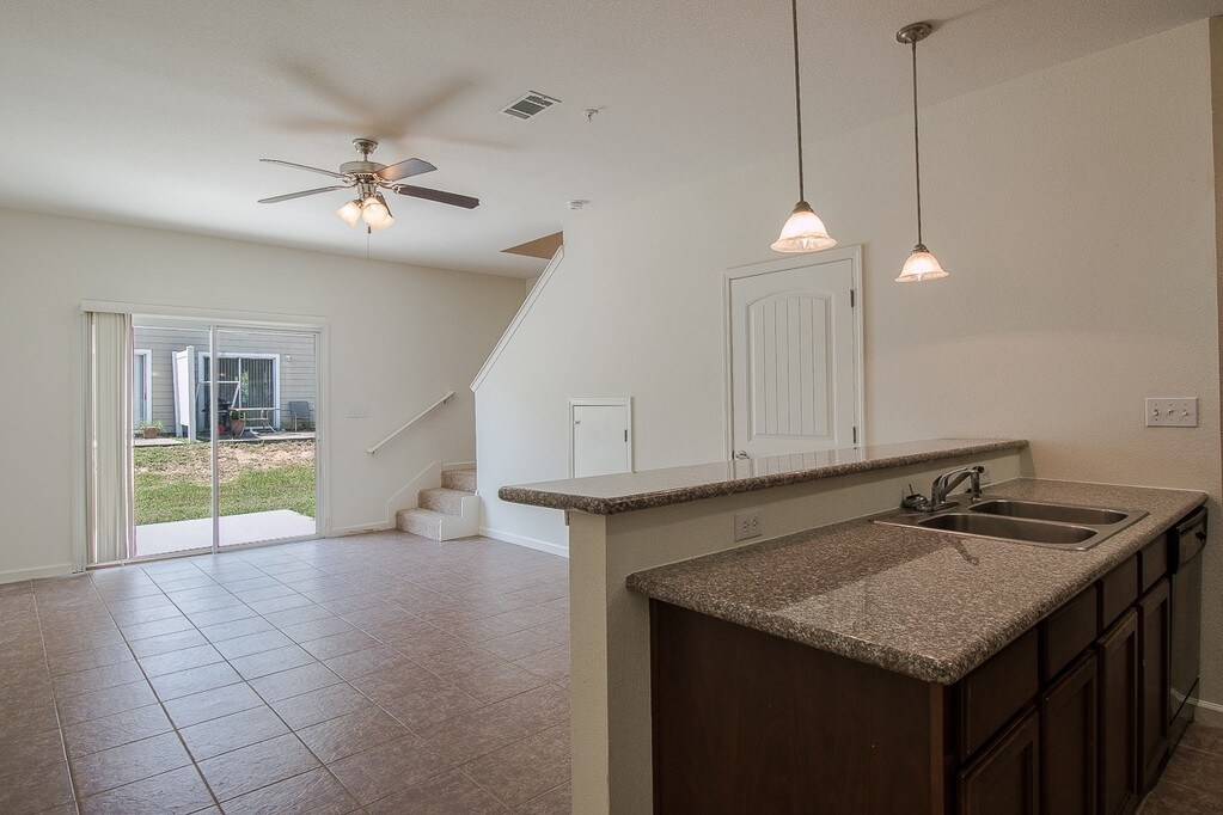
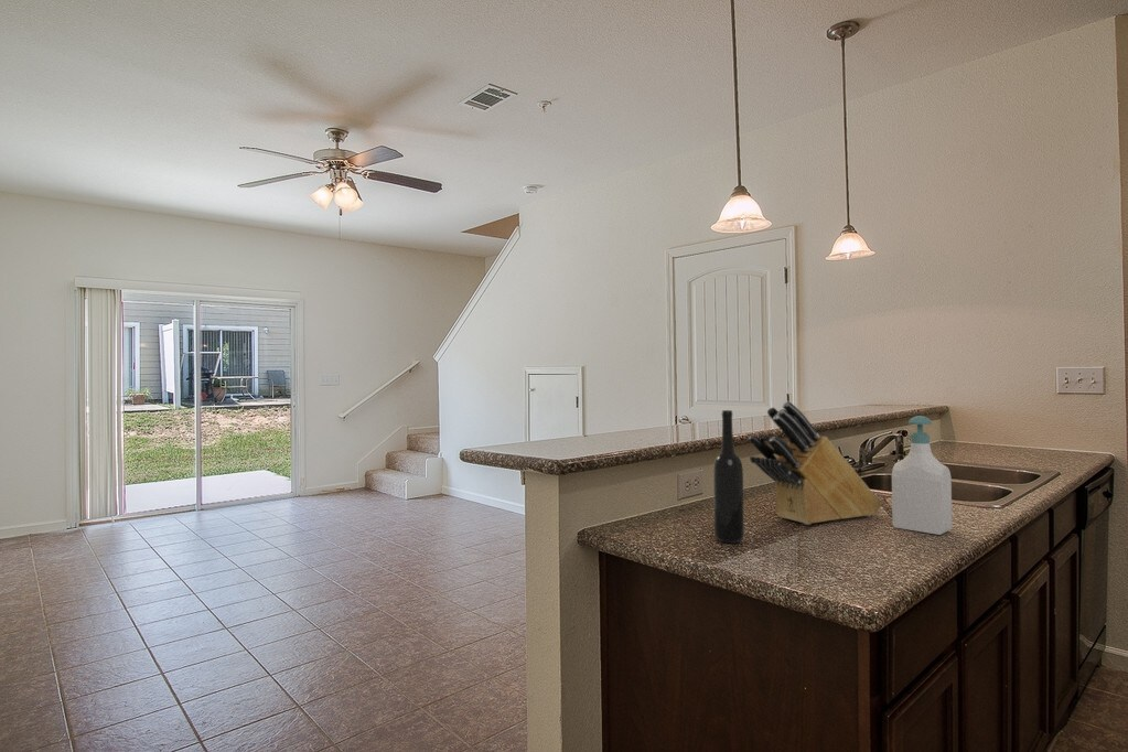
+ soap bottle [891,415,953,536]
+ knife block [748,400,883,526]
+ bottle [712,409,745,545]
